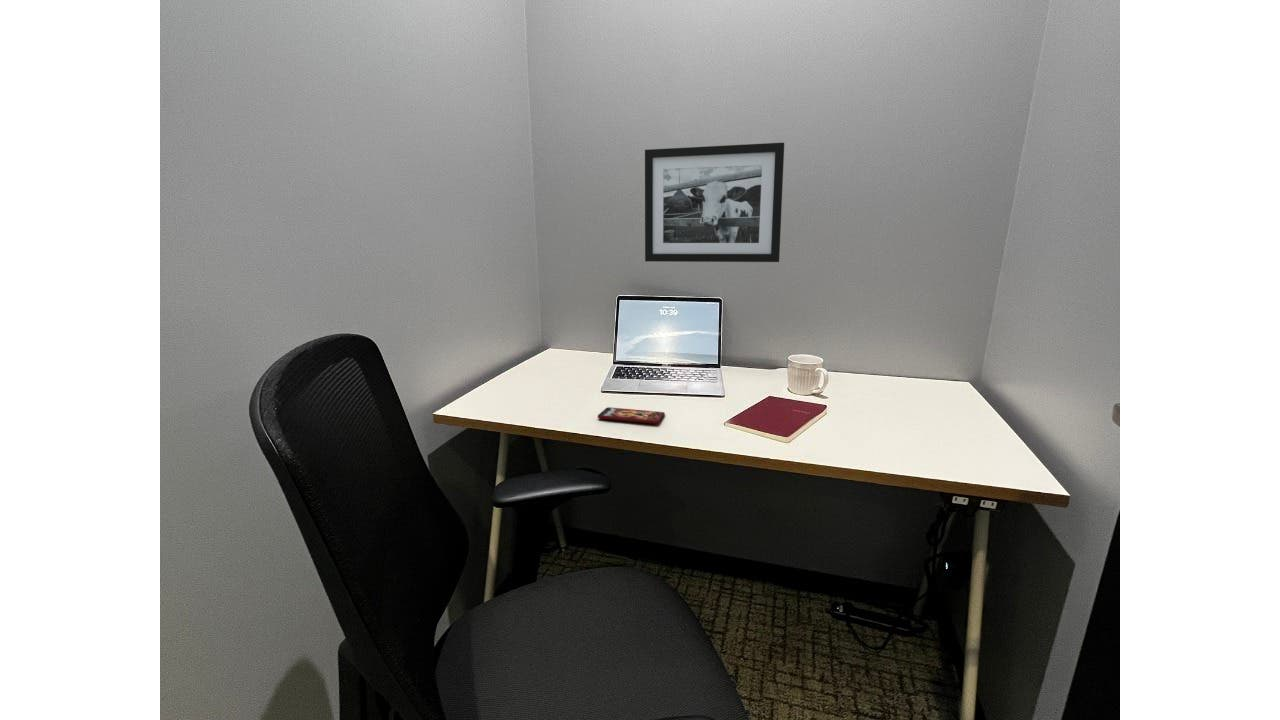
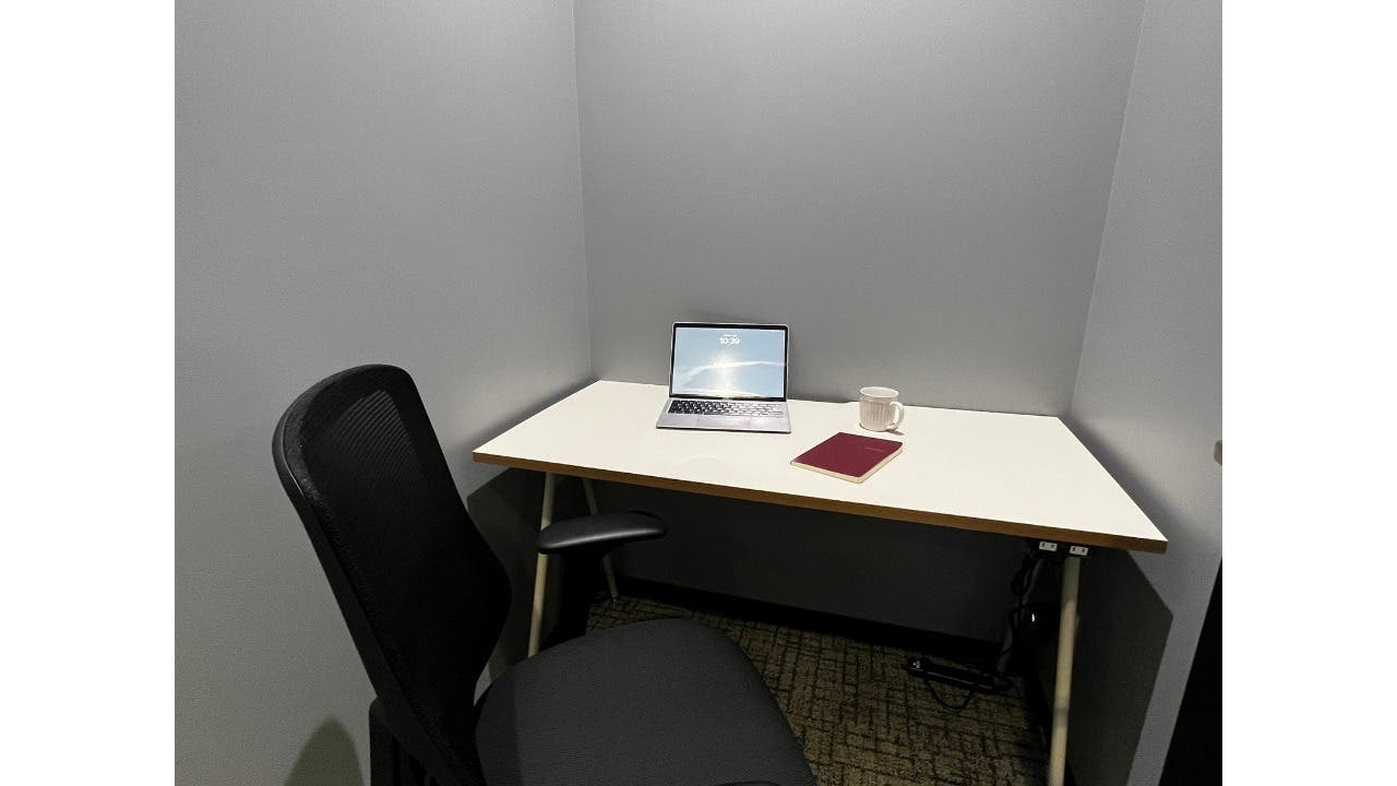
- picture frame [644,142,785,263]
- smartphone [597,406,666,425]
